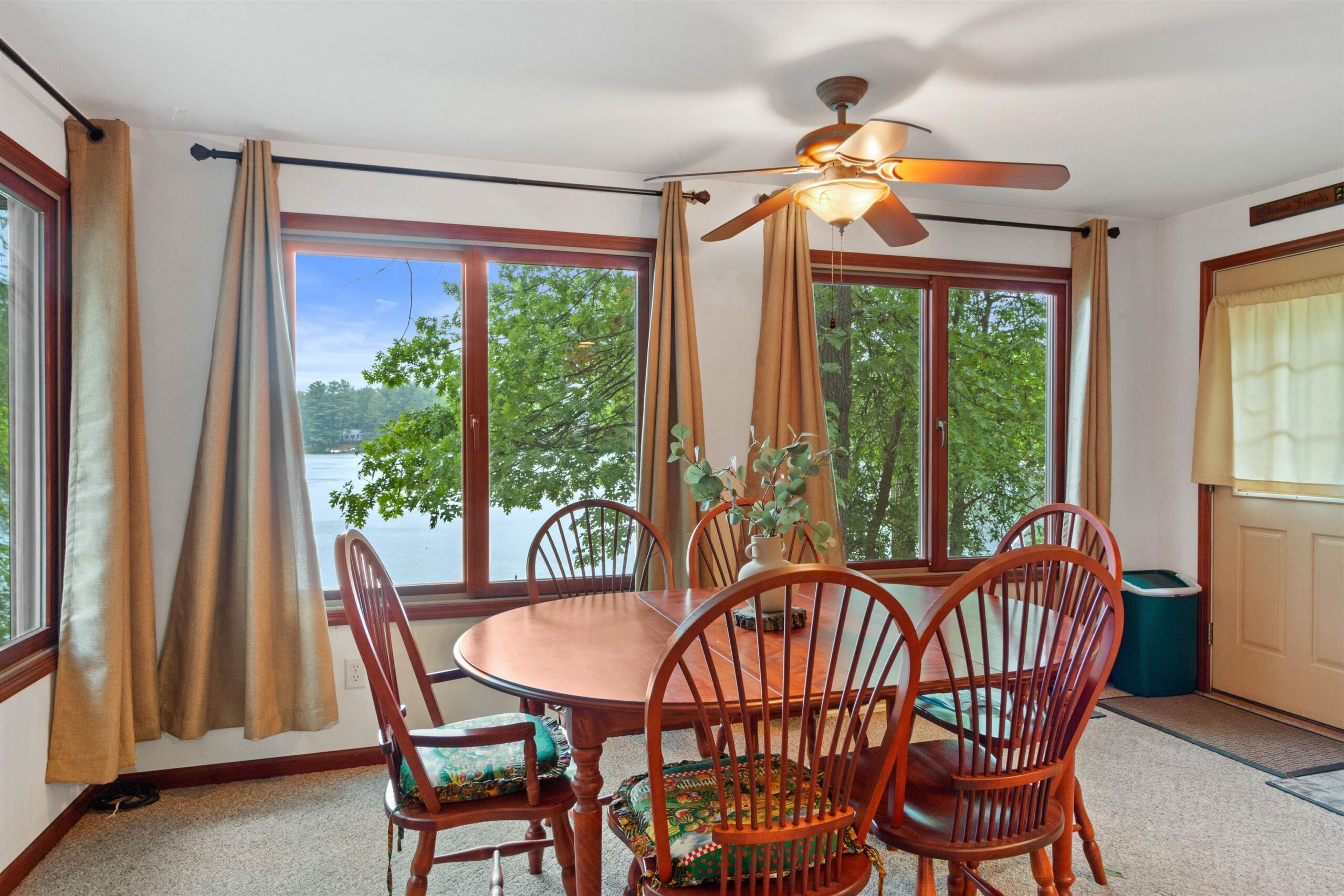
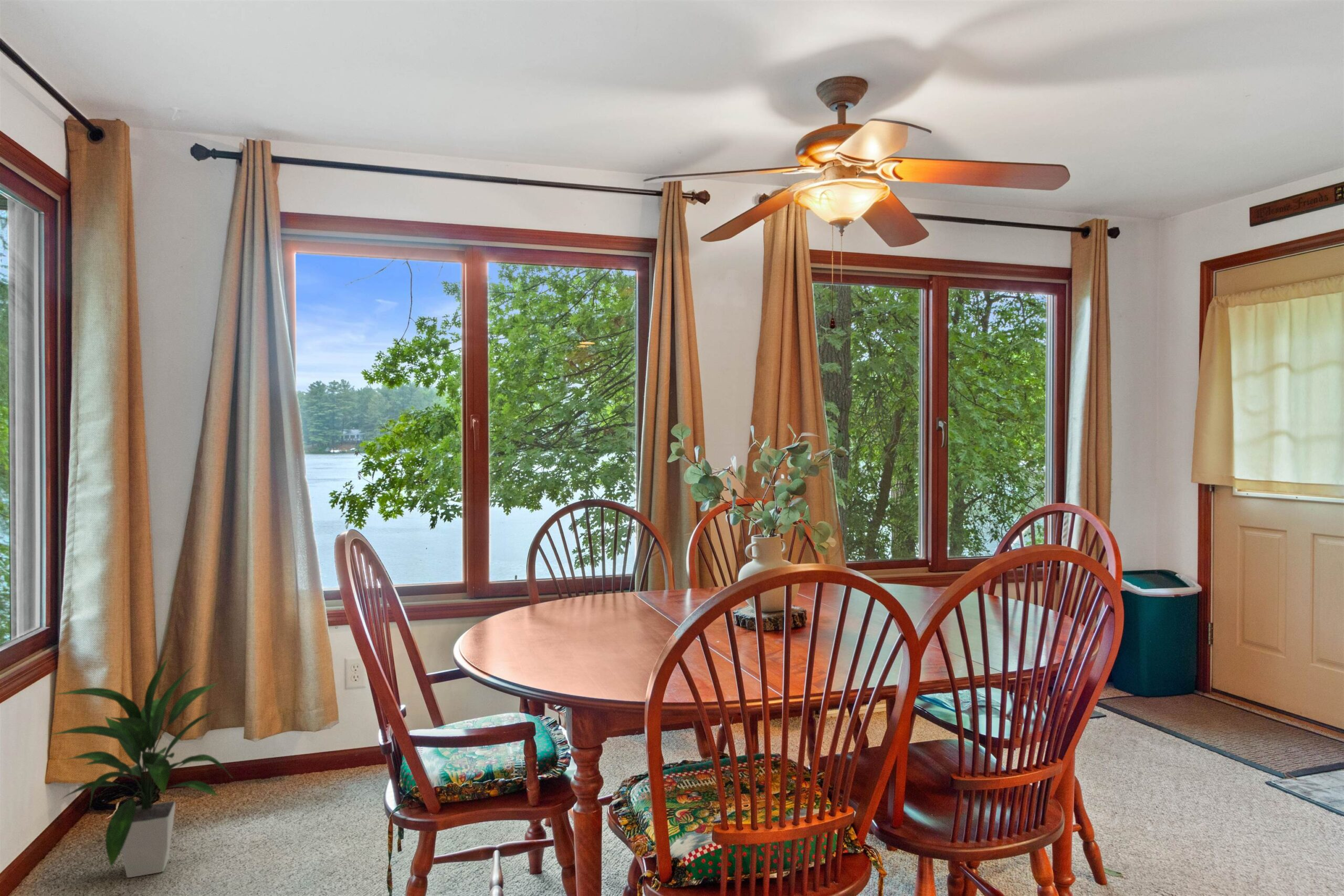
+ indoor plant [46,657,234,878]
